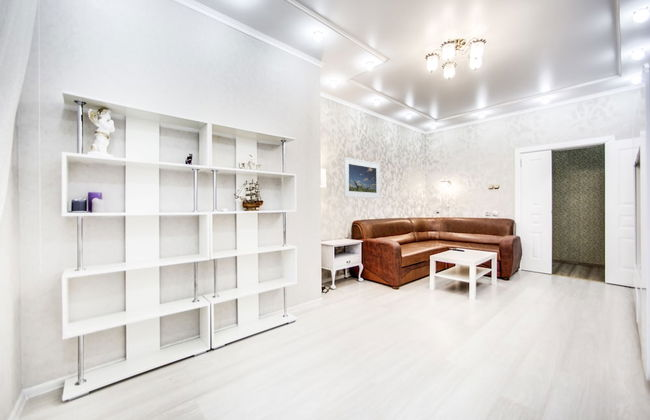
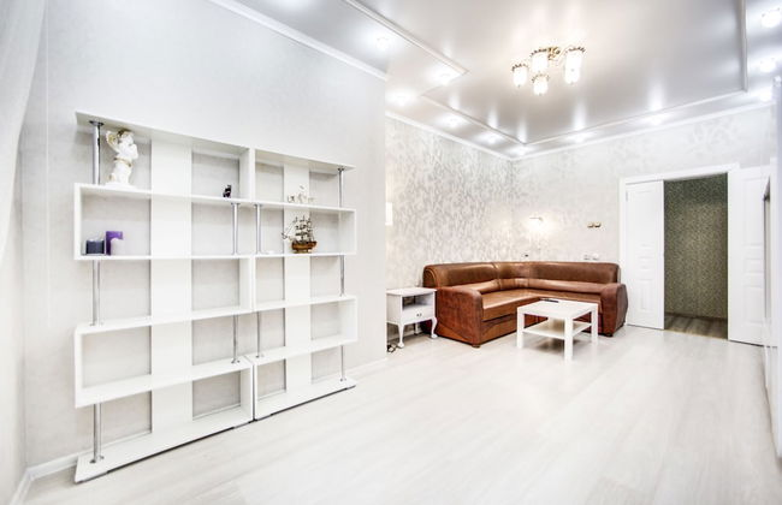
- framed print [343,156,381,199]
